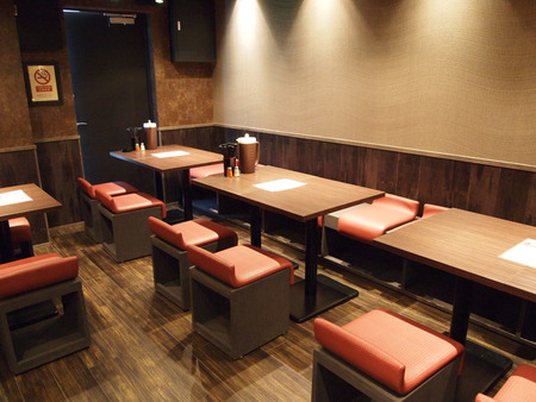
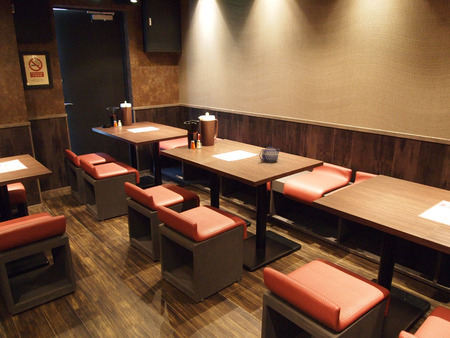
+ teapot [258,144,281,163]
